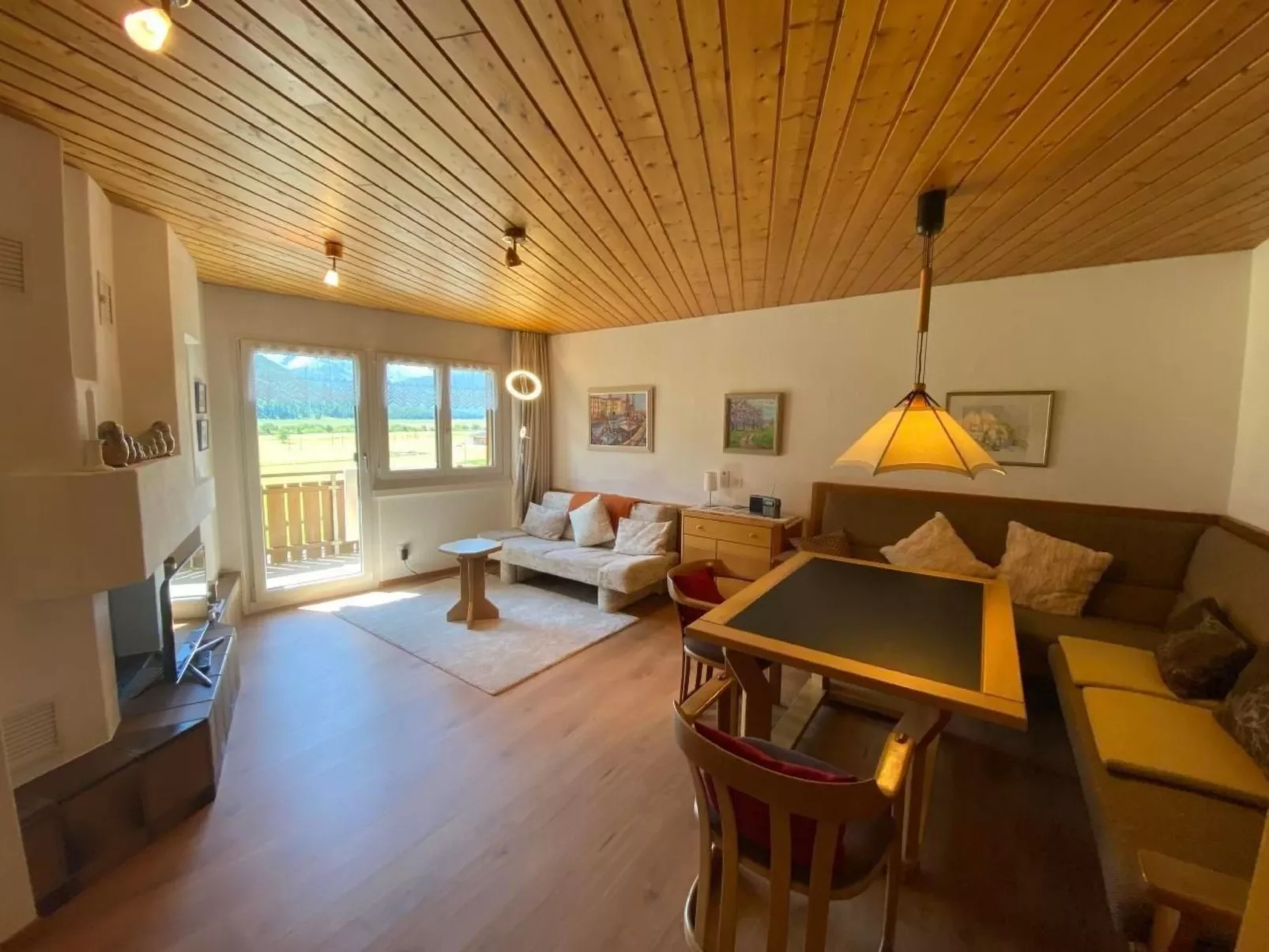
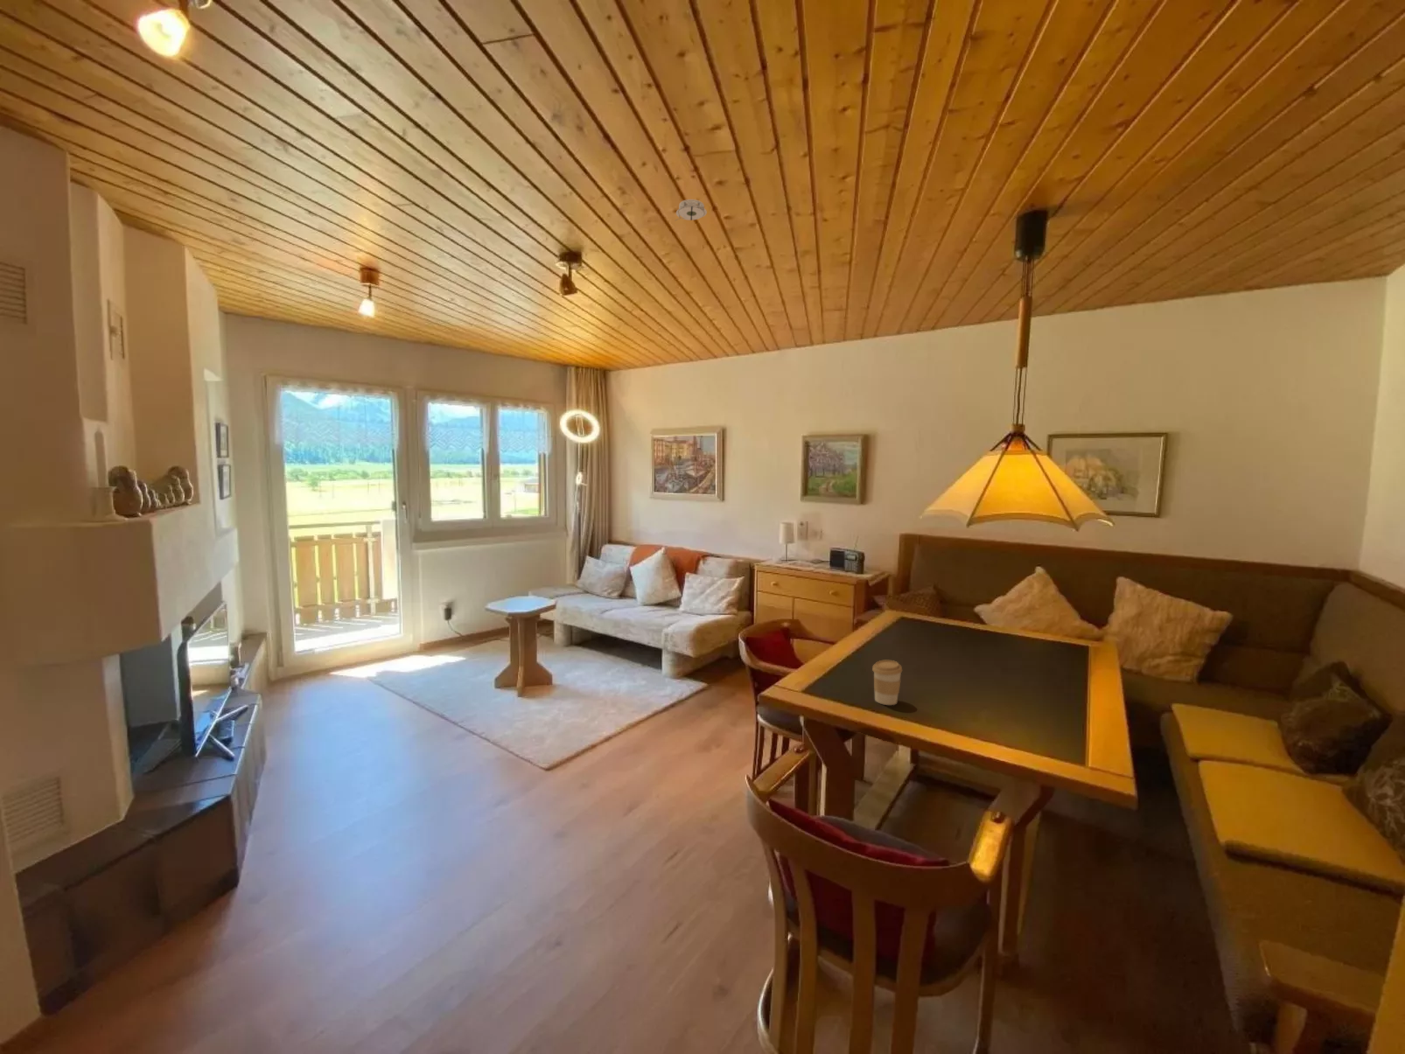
+ coffee cup [871,660,902,706]
+ smoke detector [675,198,707,221]
